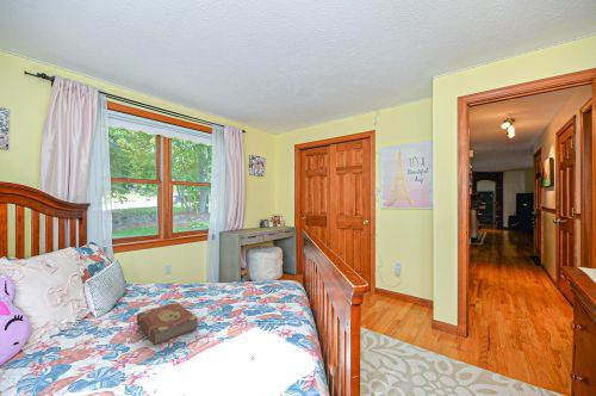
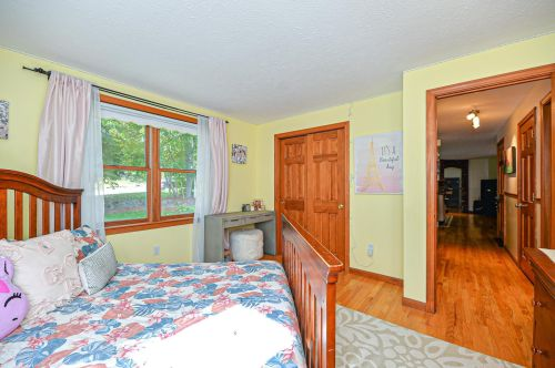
- book [135,301,199,346]
